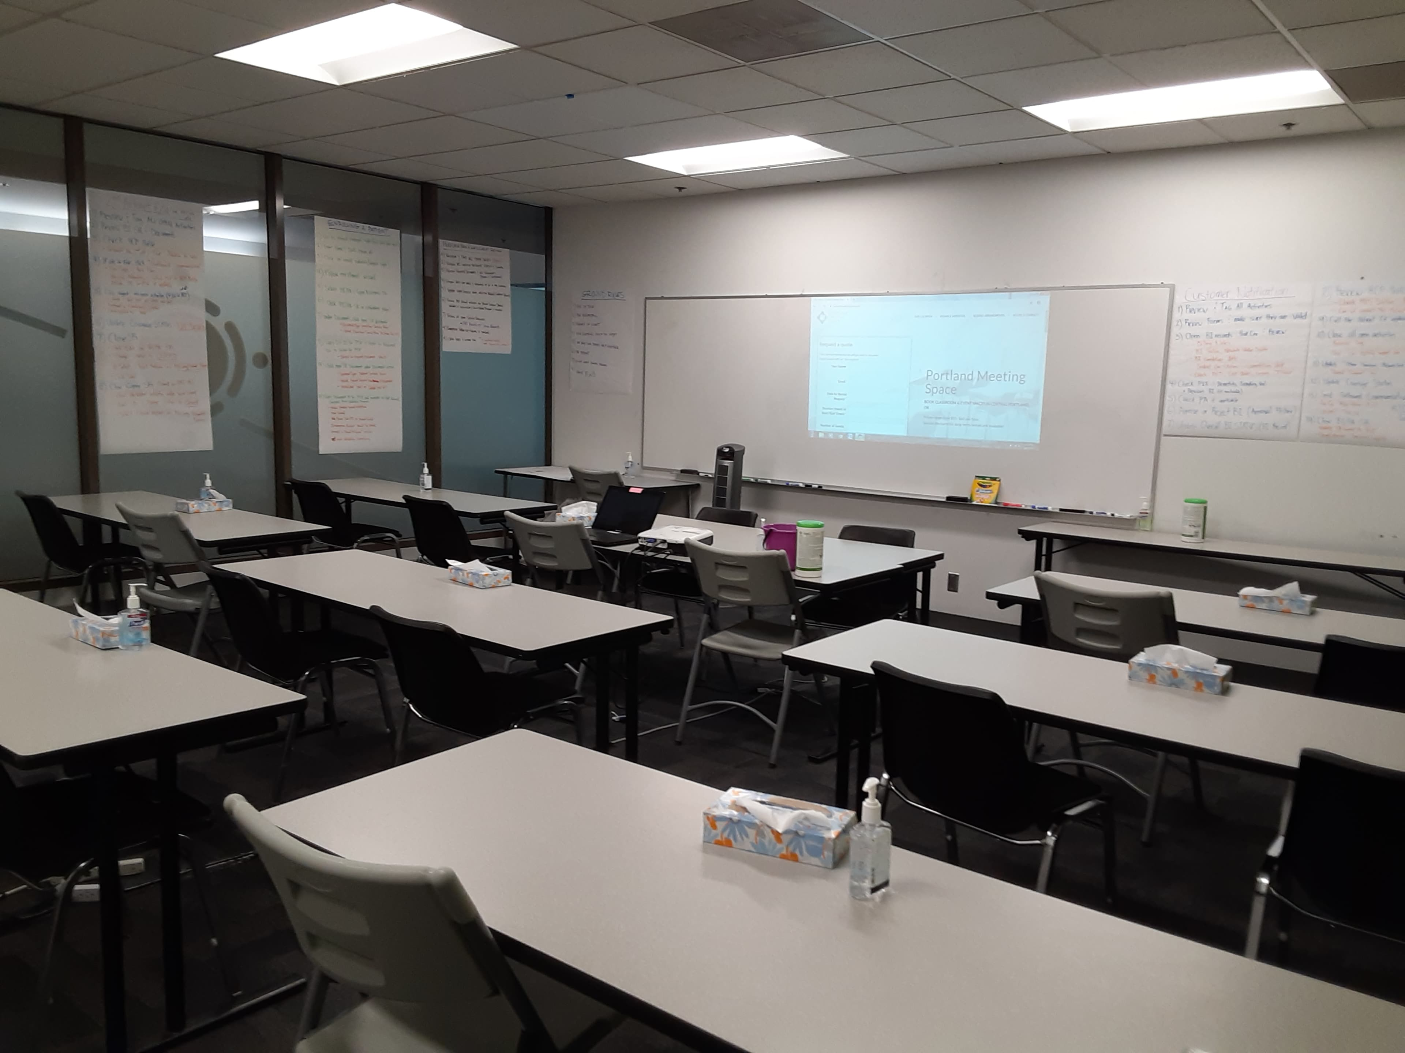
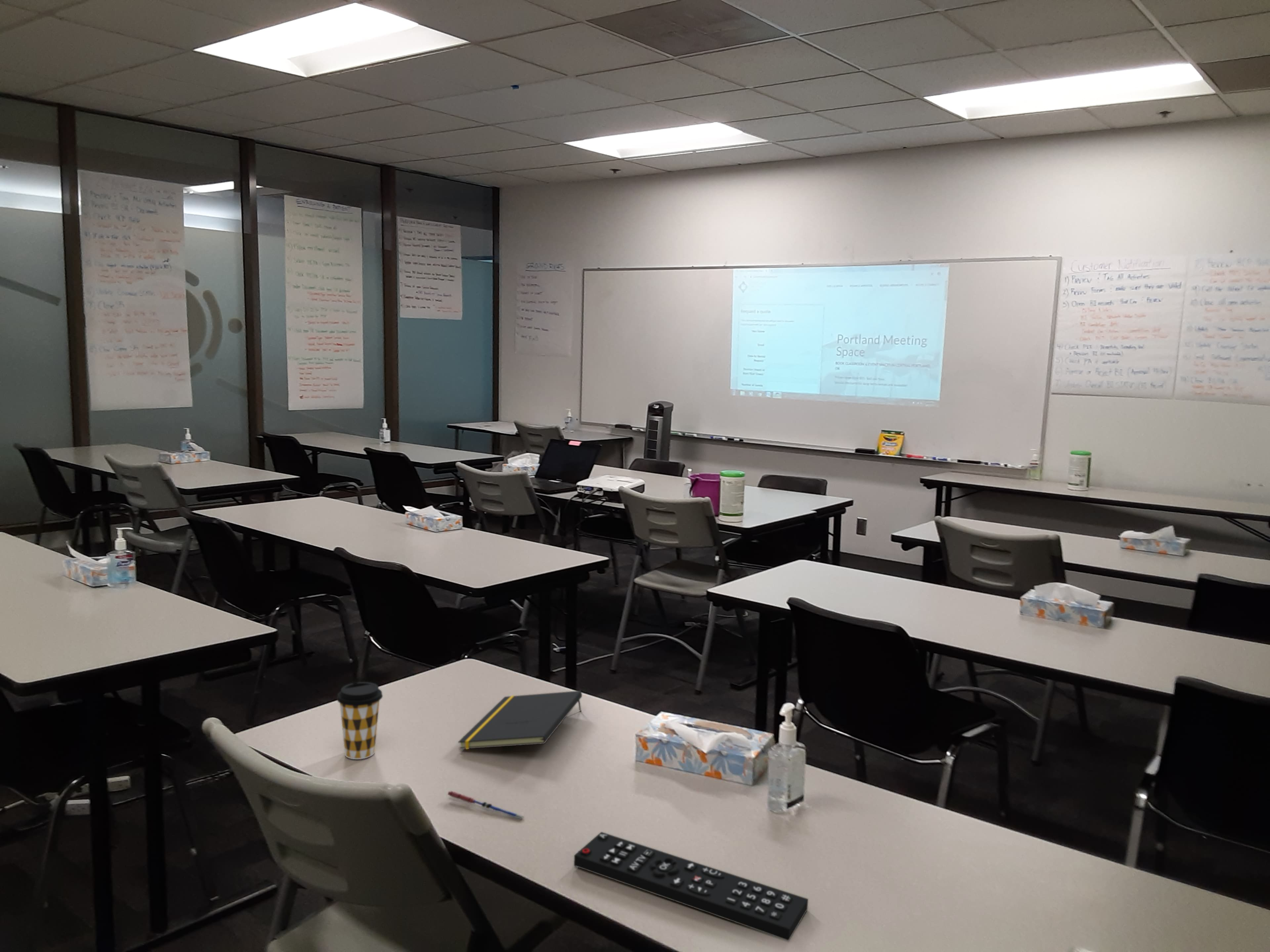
+ coffee cup [336,682,383,760]
+ pen [446,790,525,820]
+ notepad [458,690,582,749]
+ remote control [573,831,809,941]
